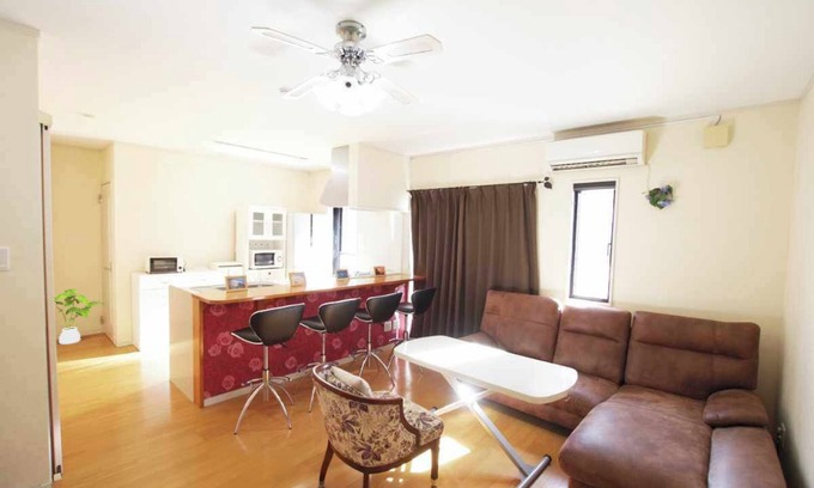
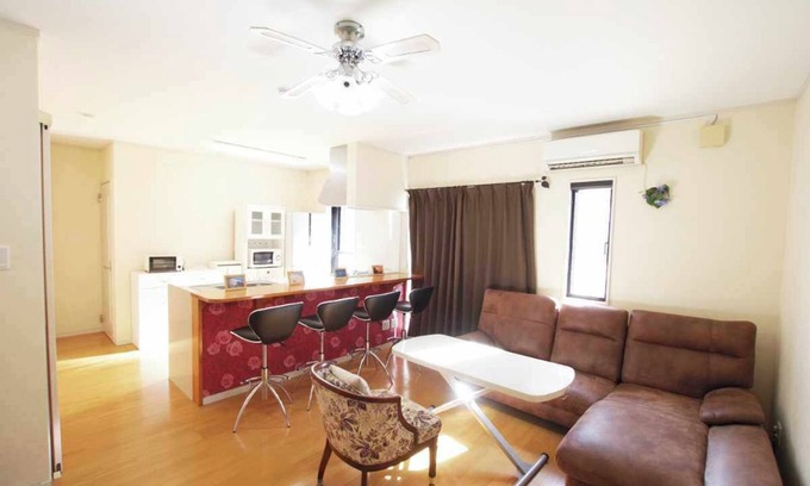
- house plant [54,288,104,346]
